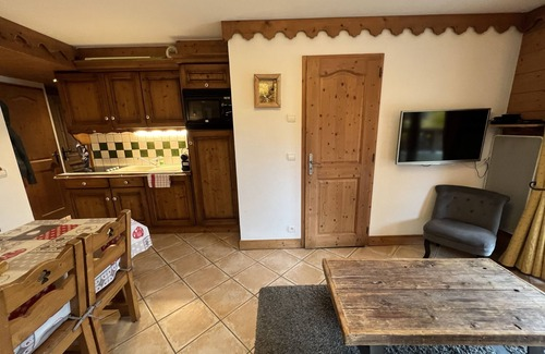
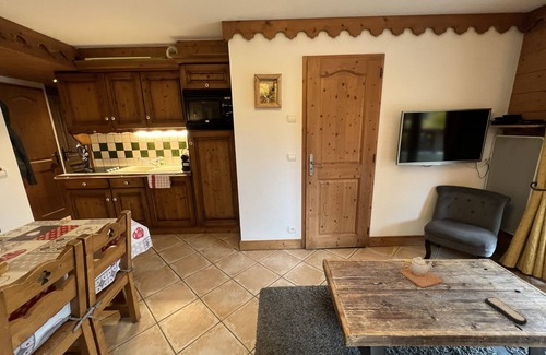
+ teapot [397,256,443,288]
+ remote control [484,296,529,326]
